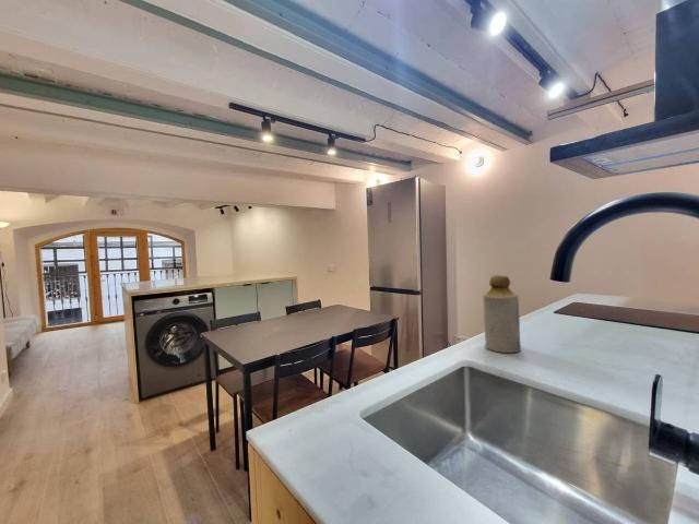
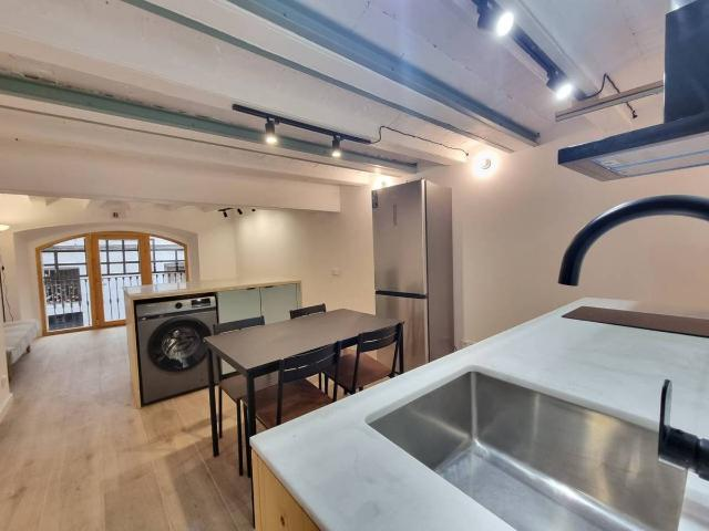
- bottle [482,274,522,354]
